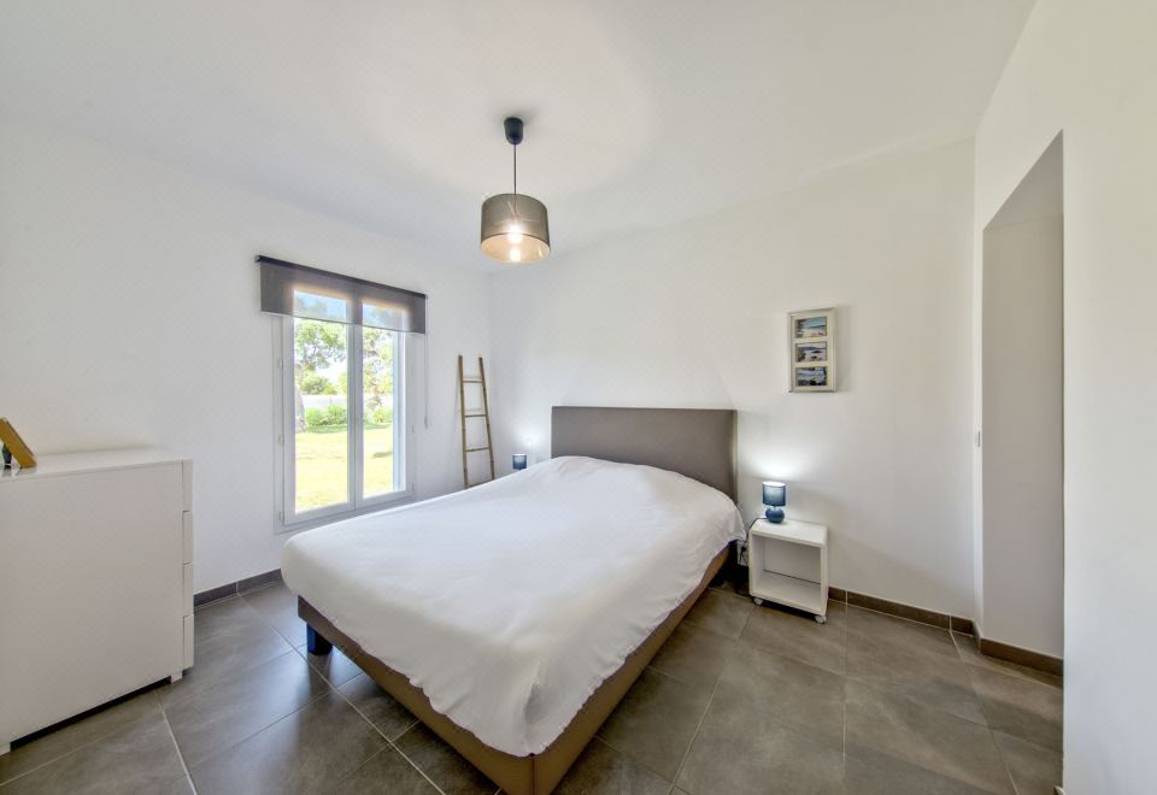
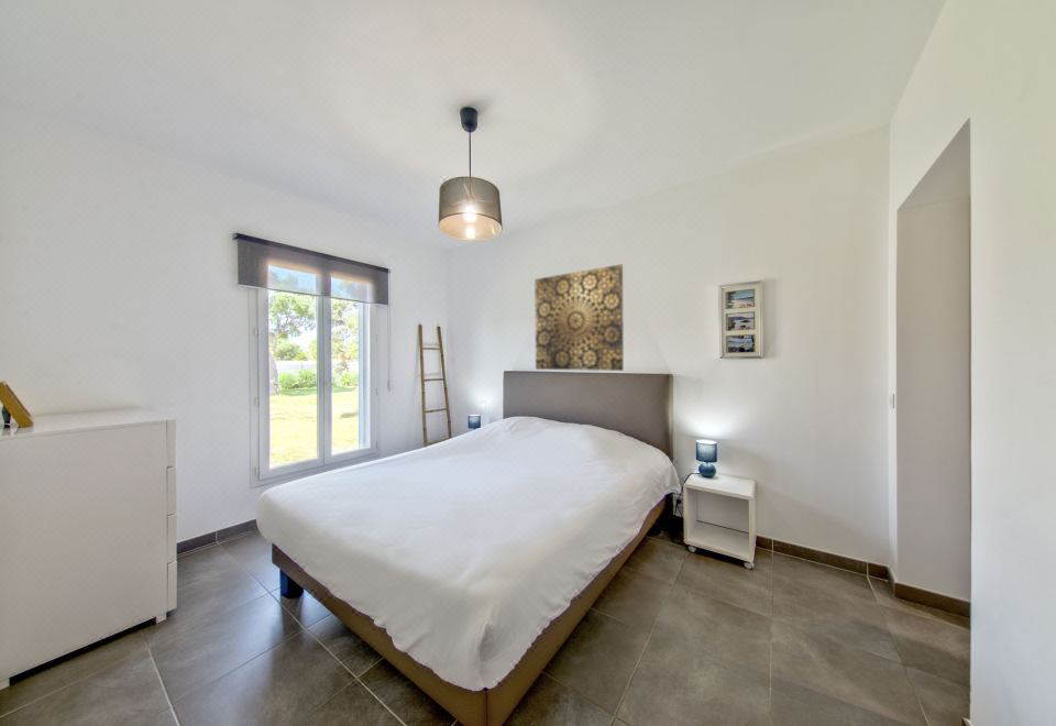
+ wall art [534,263,625,372]
